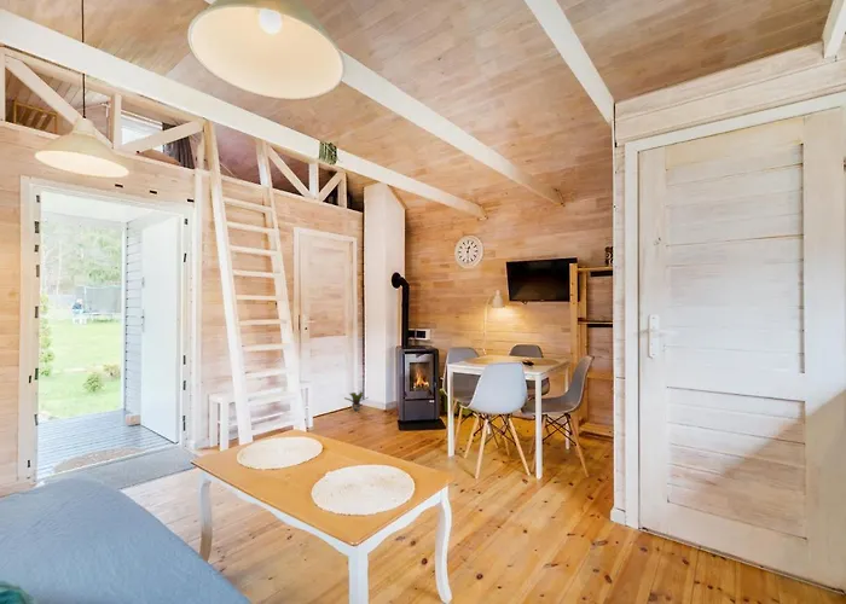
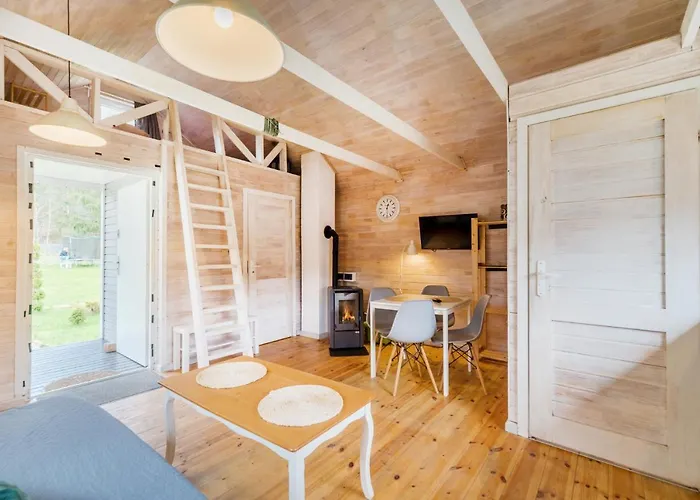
- potted plant [343,390,370,412]
